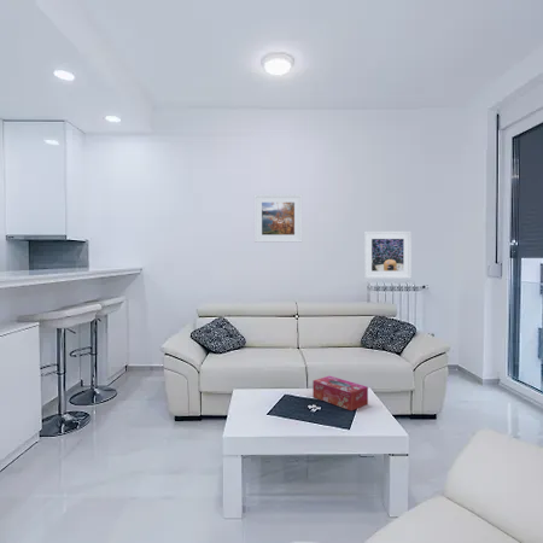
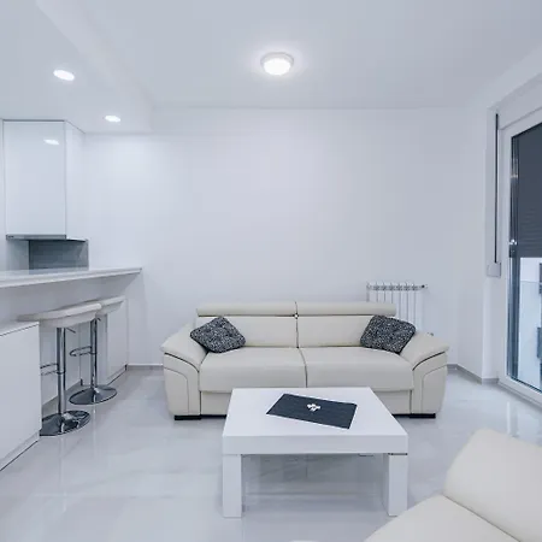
- tissue box [311,375,369,411]
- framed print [363,230,413,280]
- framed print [253,193,303,244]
